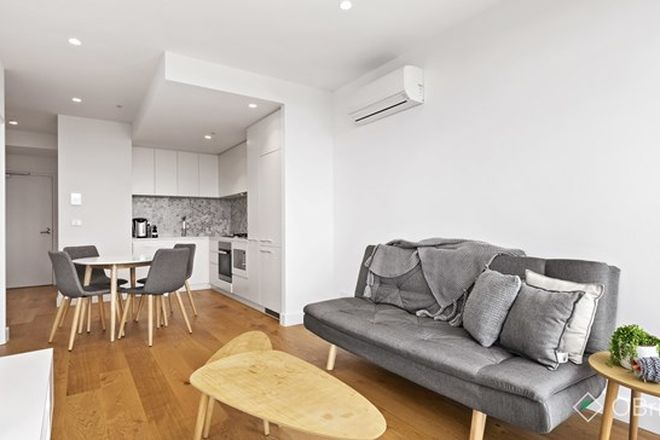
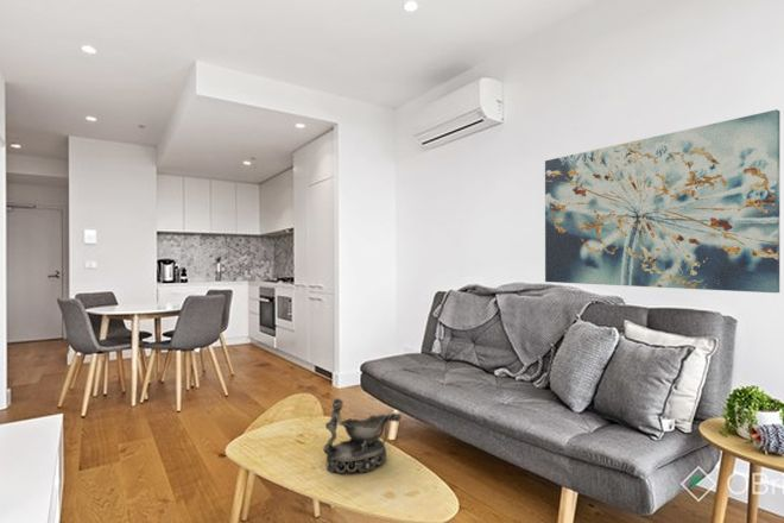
+ decorative bowl [322,397,403,474]
+ wall art [544,108,782,294]
